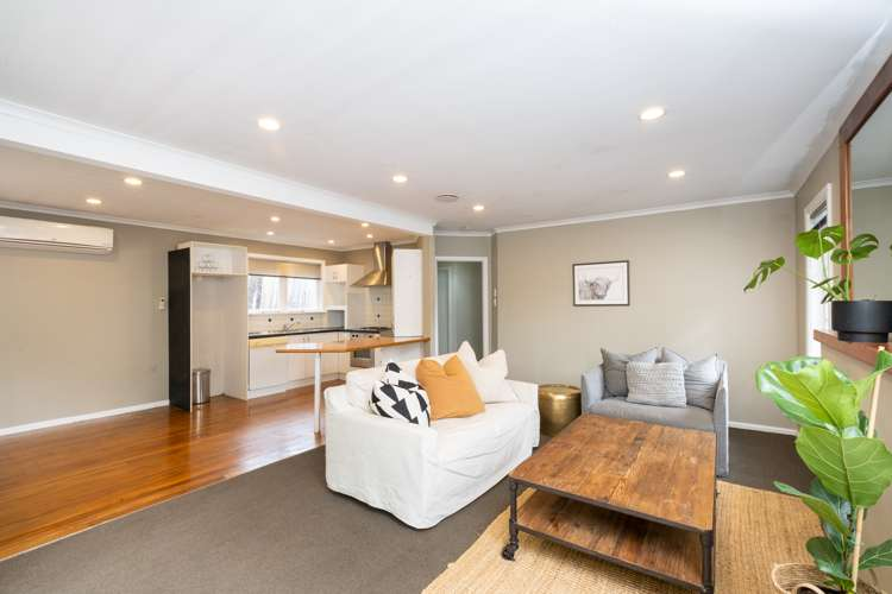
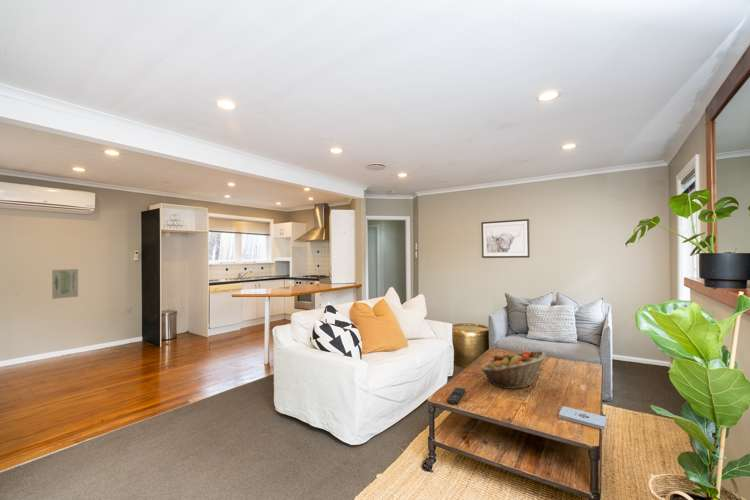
+ remote control [446,387,466,406]
+ fruit basket [480,350,547,390]
+ wall art [51,268,79,300]
+ notepad [558,405,608,430]
